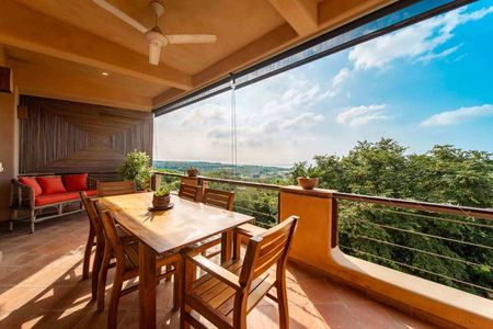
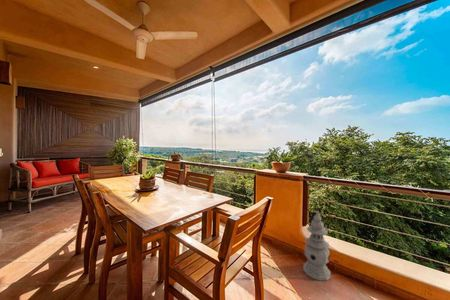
+ lantern [302,209,331,282]
